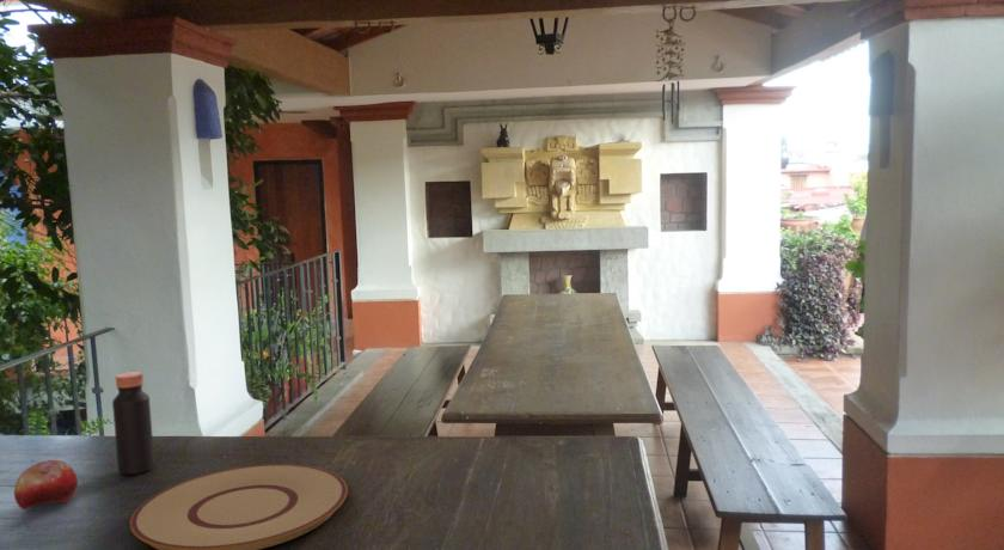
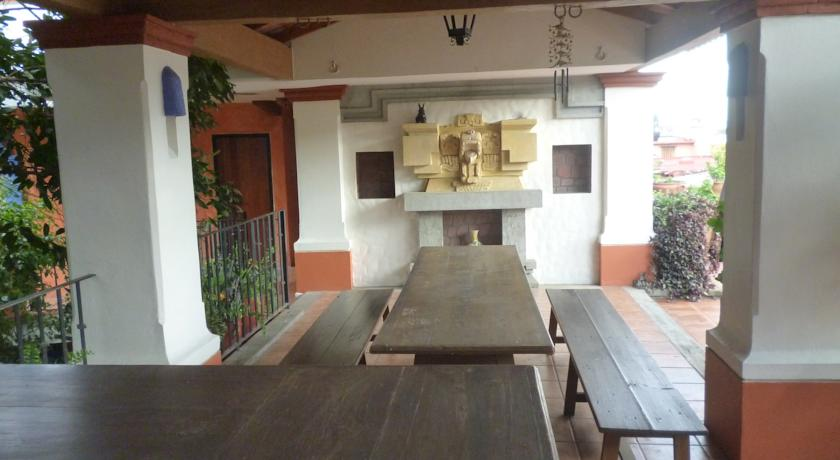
- plate [129,463,349,550]
- fruit [13,459,79,511]
- bottle [111,371,155,476]
